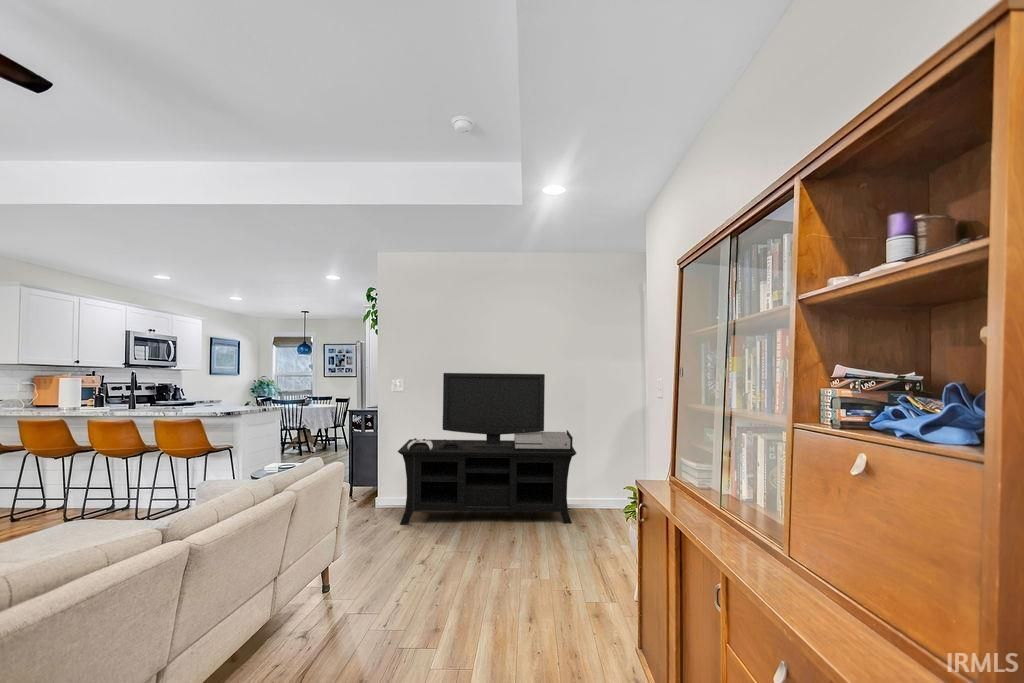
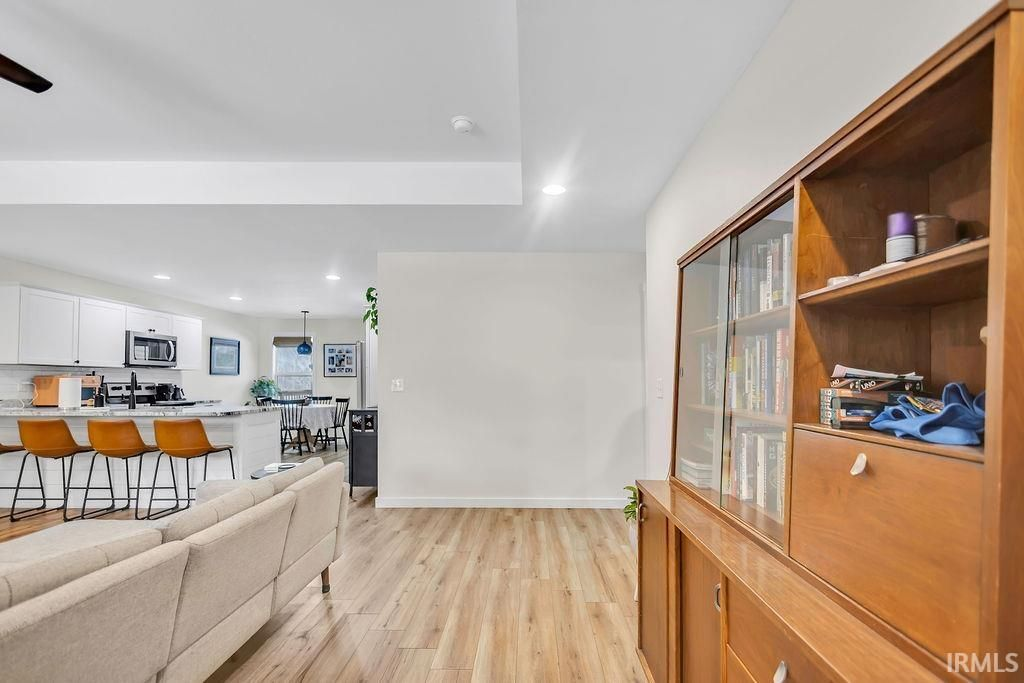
- media console [397,372,578,526]
